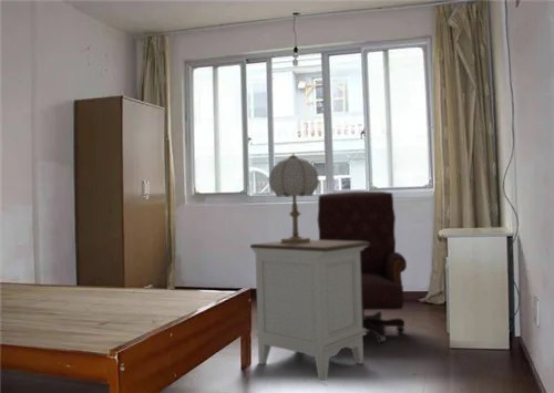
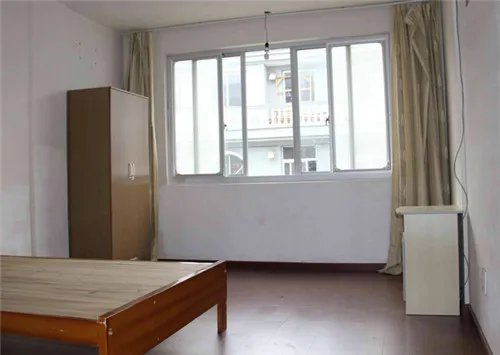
- table lamp [268,152,320,244]
- office chair [316,190,408,343]
- nightstand [249,239,370,381]
